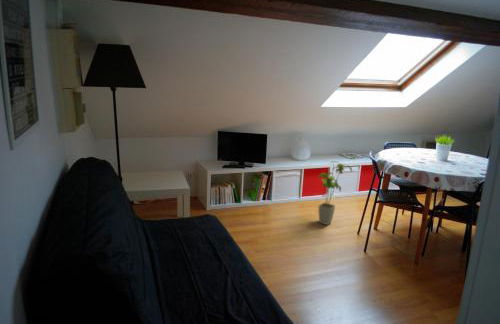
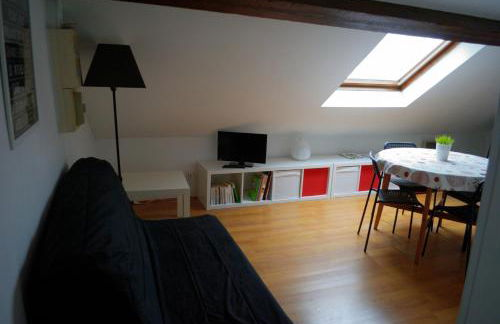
- house plant [318,160,353,226]
